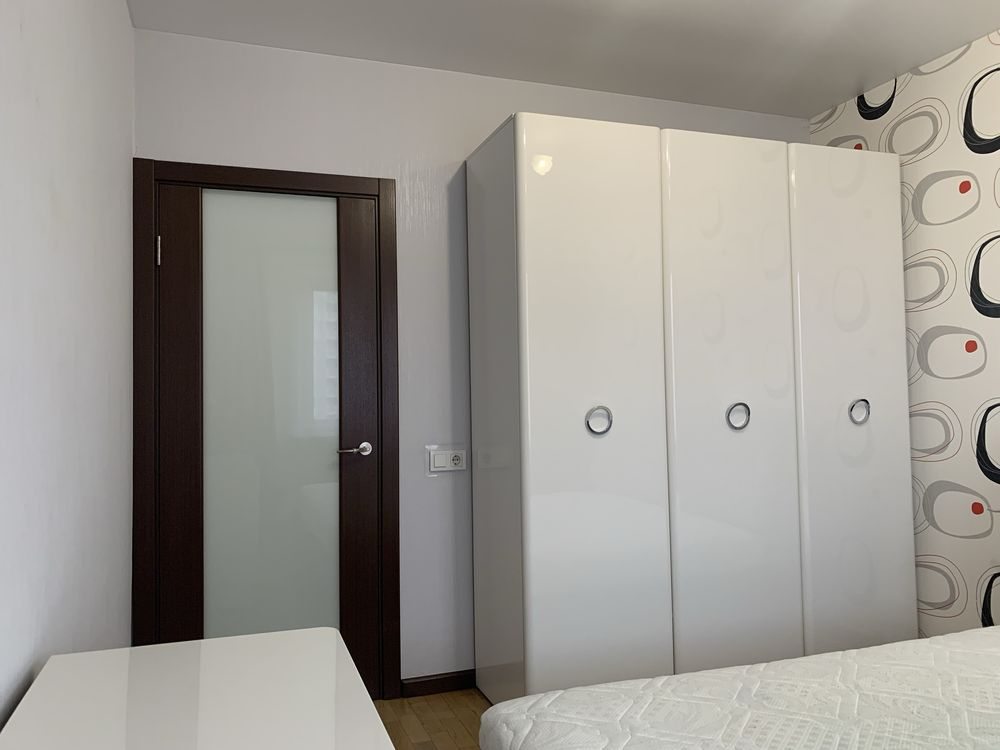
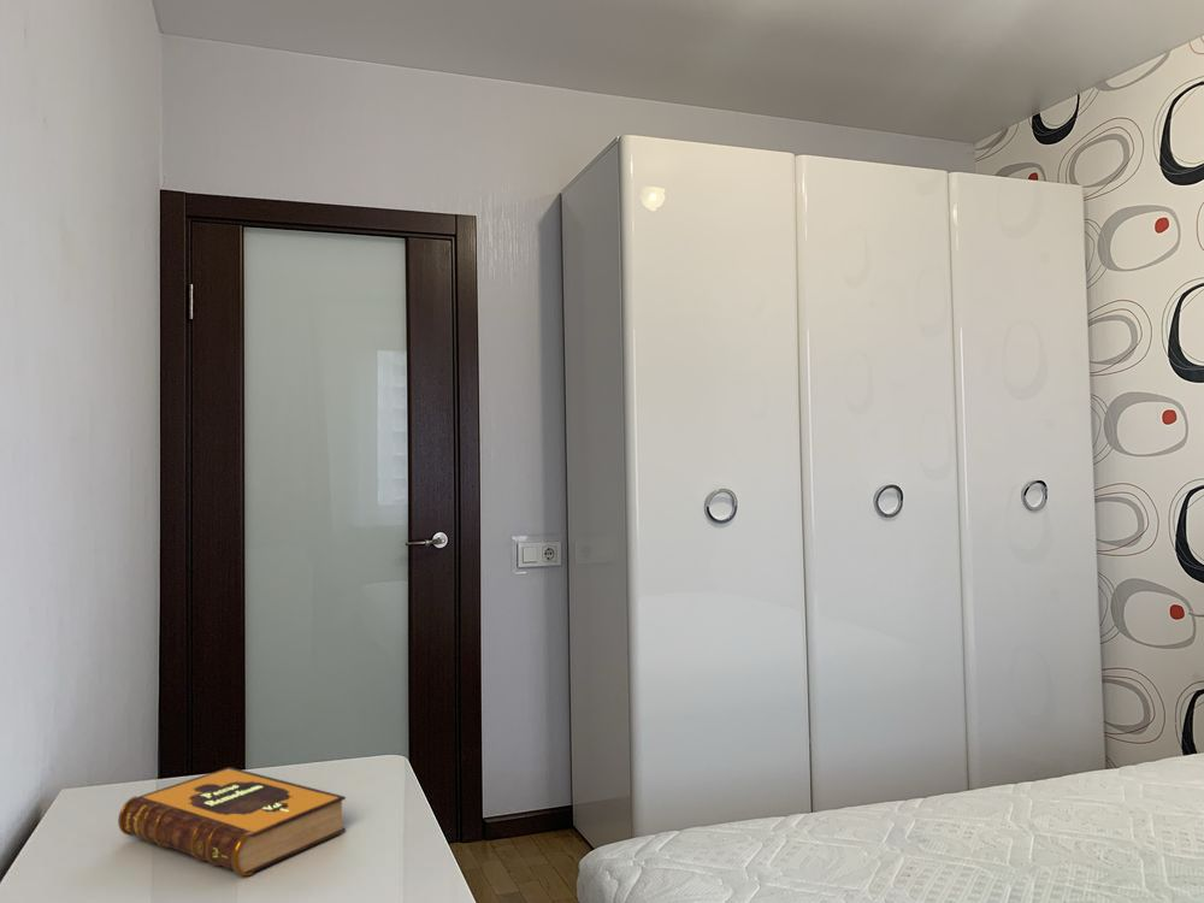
+ hardback book [117,766,347,877]
